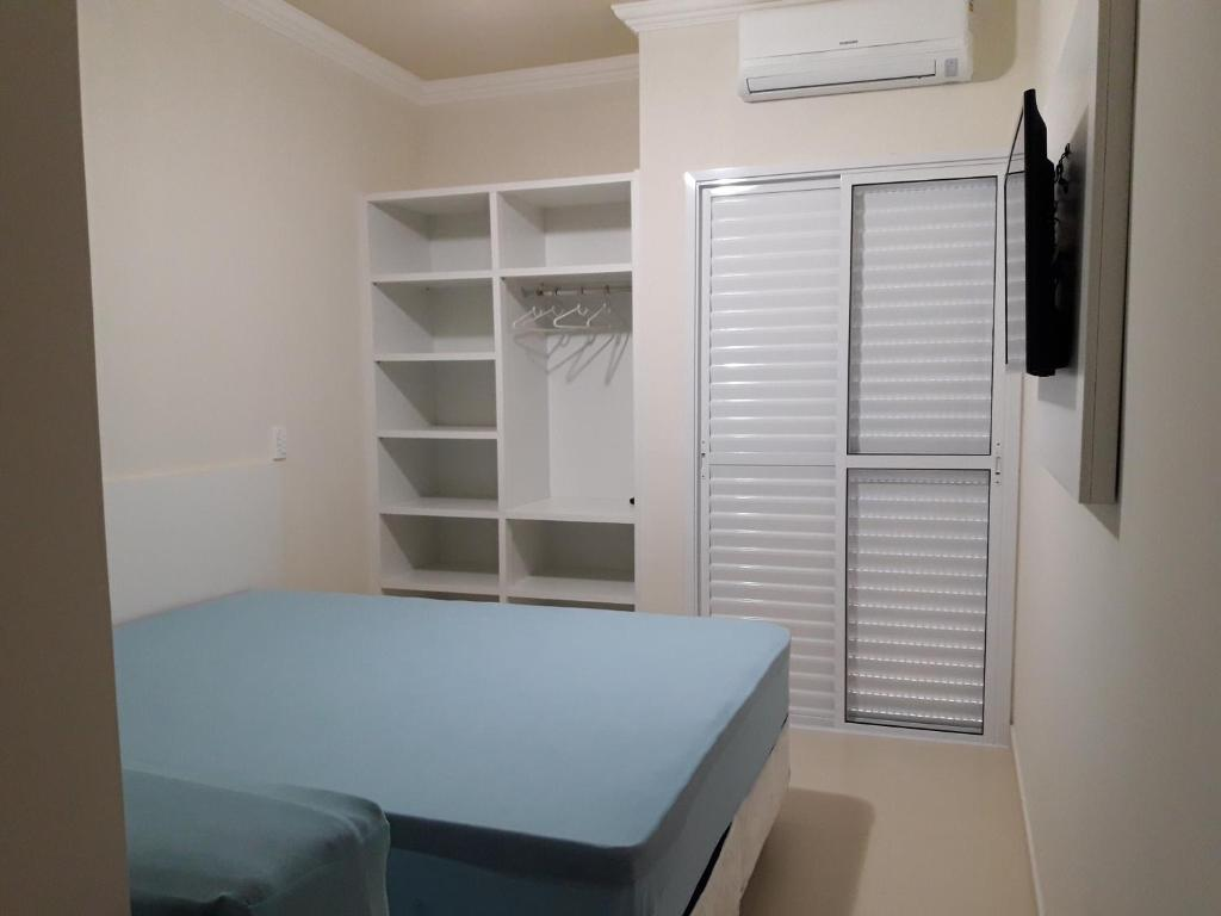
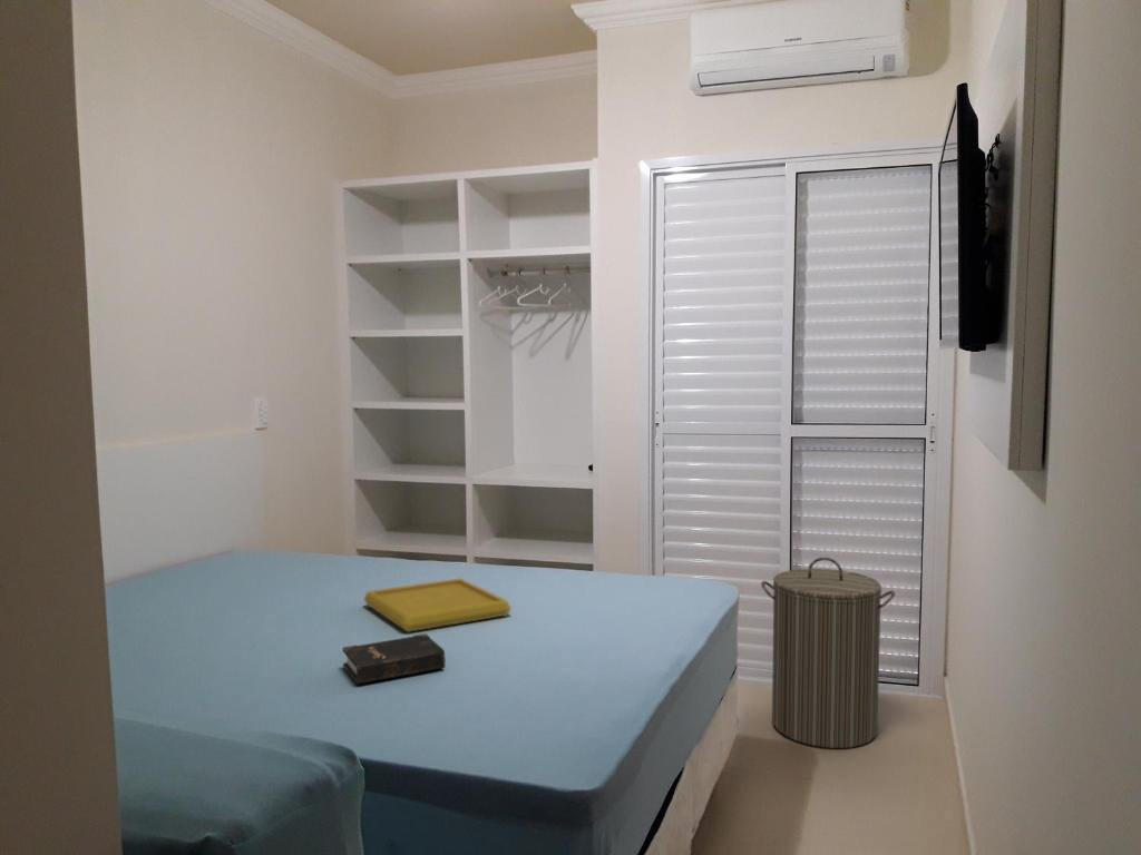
+ serving tray [363,578,513,633]
+ hardback book [342,632,446,686]
+ laundry hamper [760,557,896,749]
